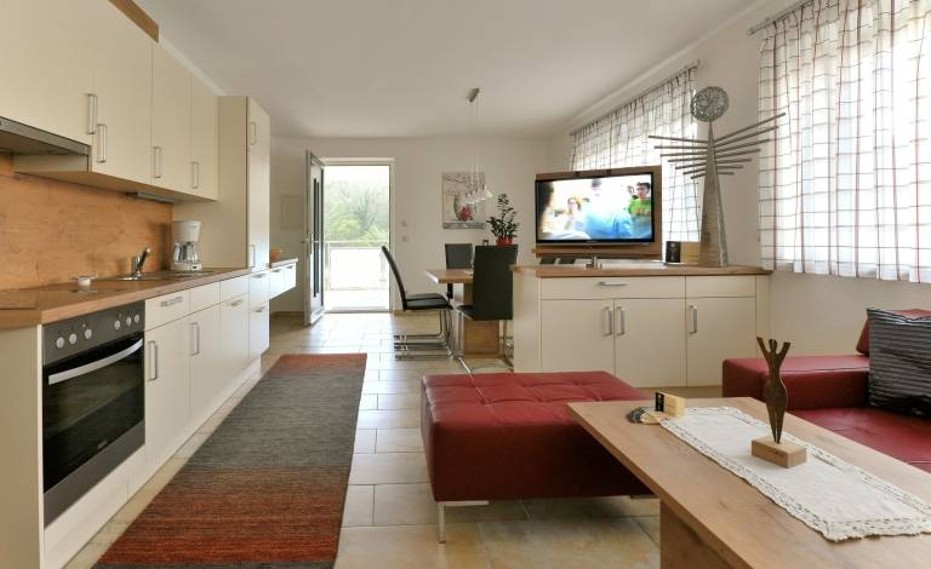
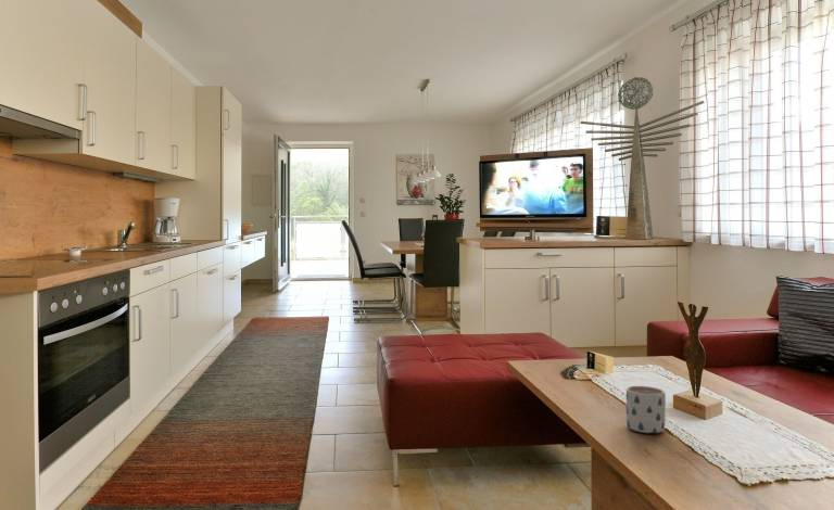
+ mug [626,385,667,434]
